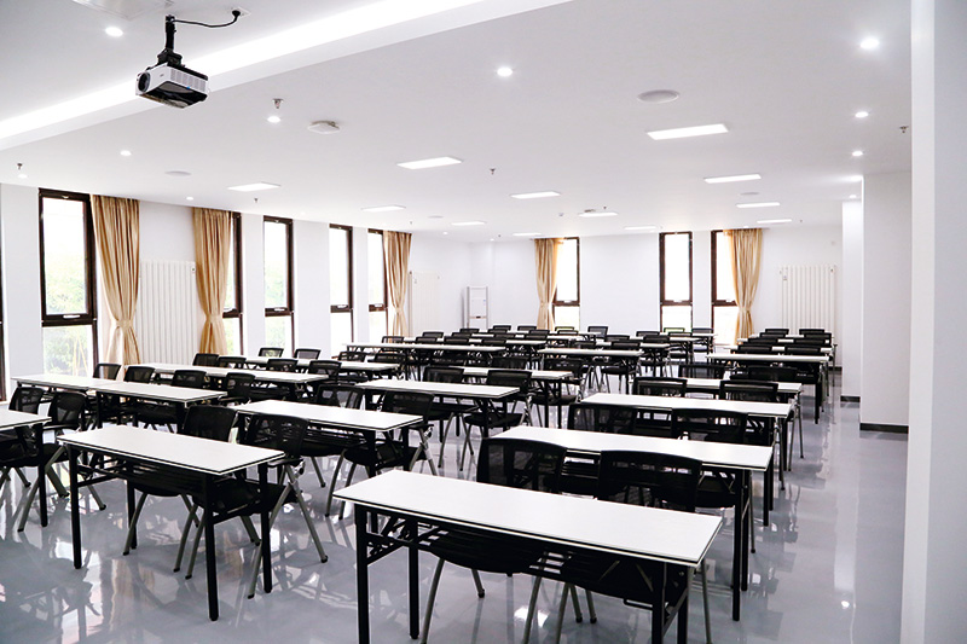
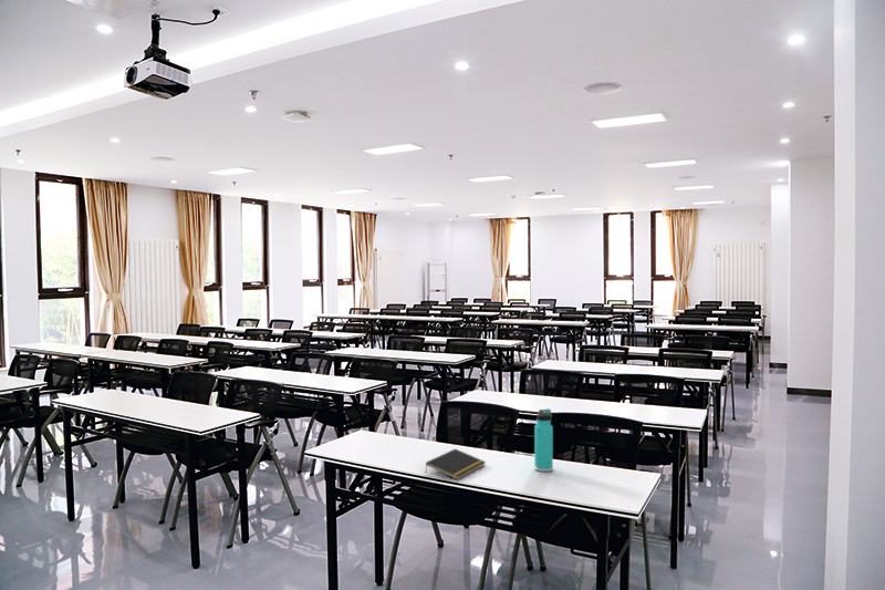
+ notepad [425,447,487,480]
+ thermos bottle [533,407,554,473]
